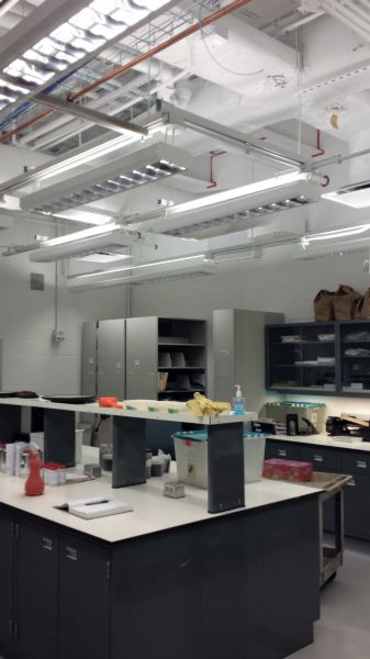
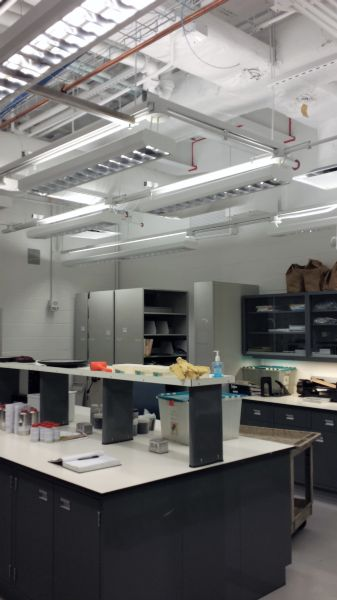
- spray bottle [23,442,46,496]
- tissue box [261,458,314,483]
